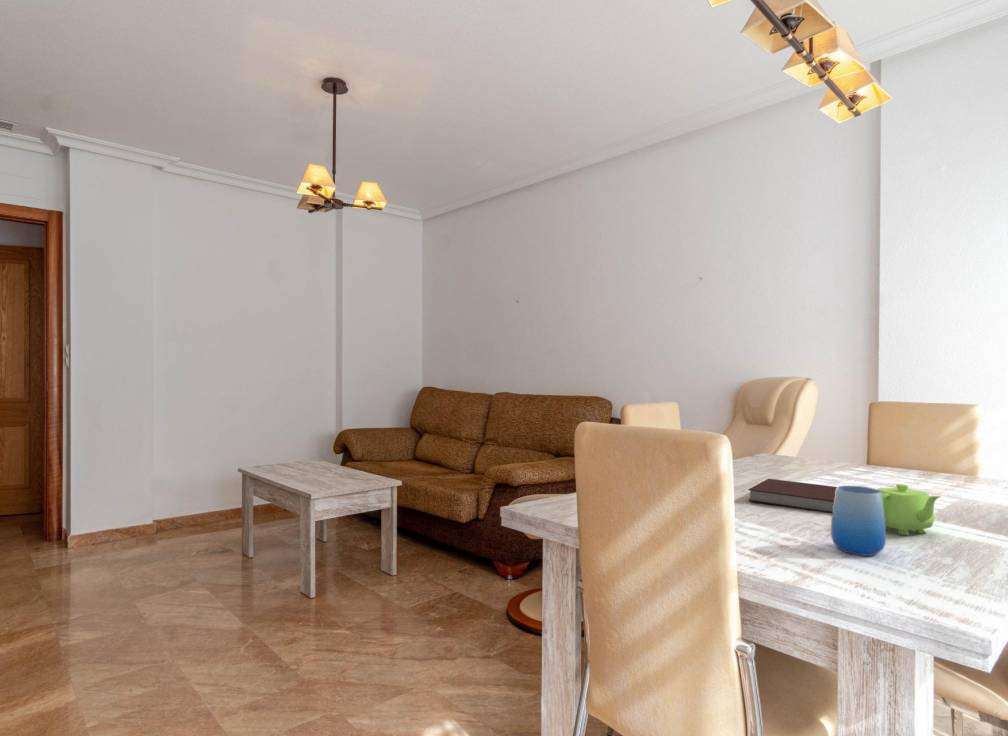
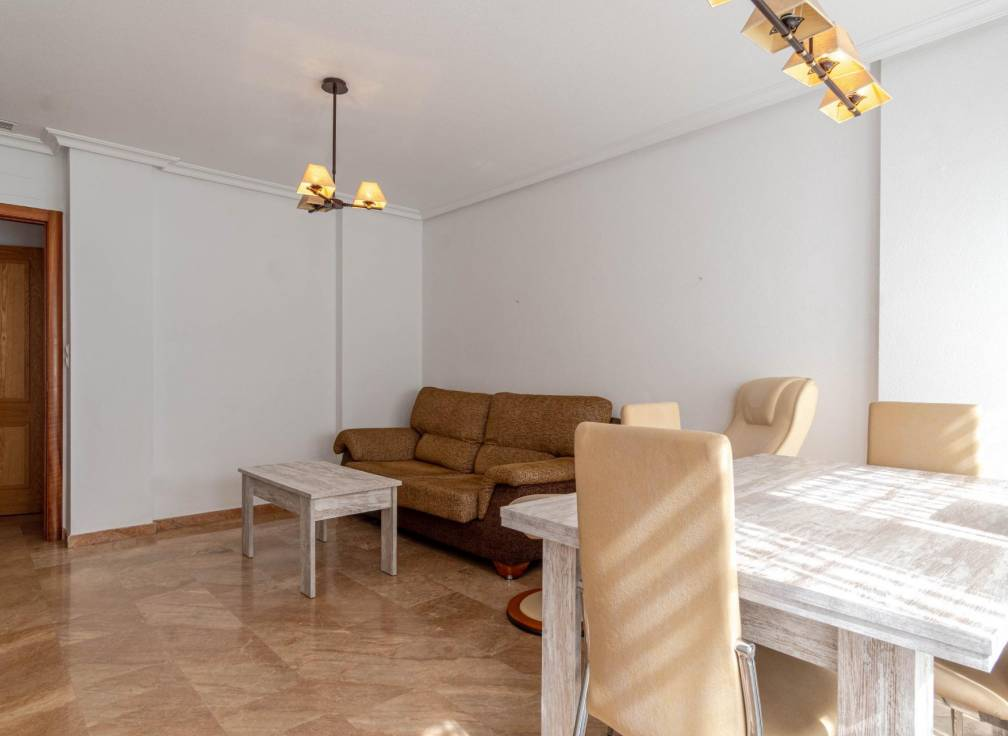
- notebook [747,478,838,514]
- teapot [876,483,942,536]
- cup [830,485,887,557]
